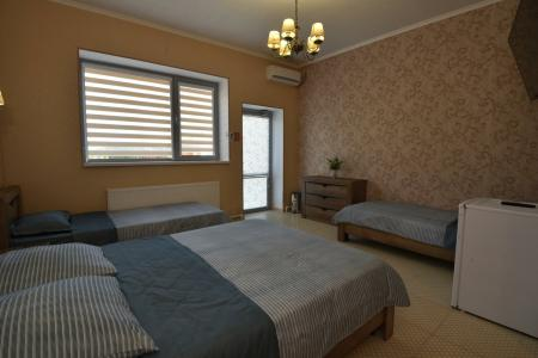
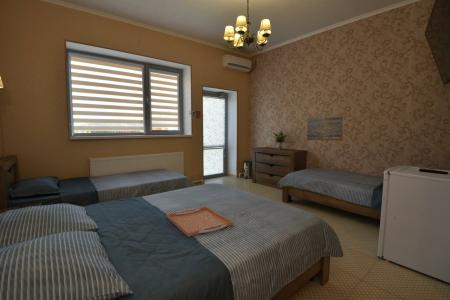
+ serving tray [165,206,234,238]
+ wall art [306,114,344,141]
